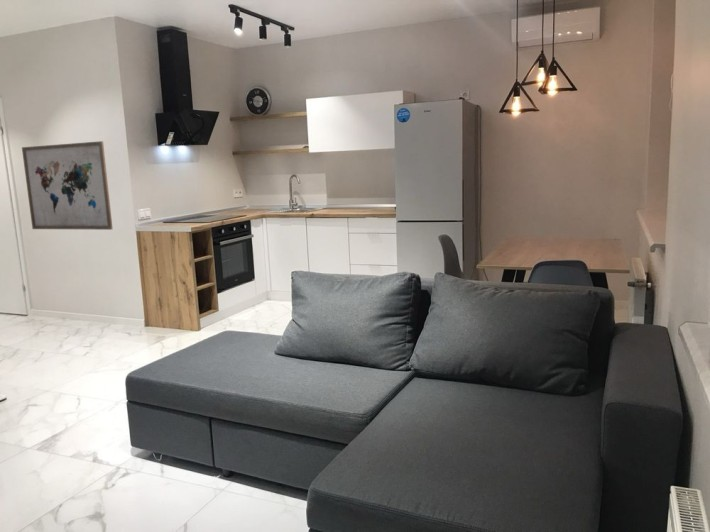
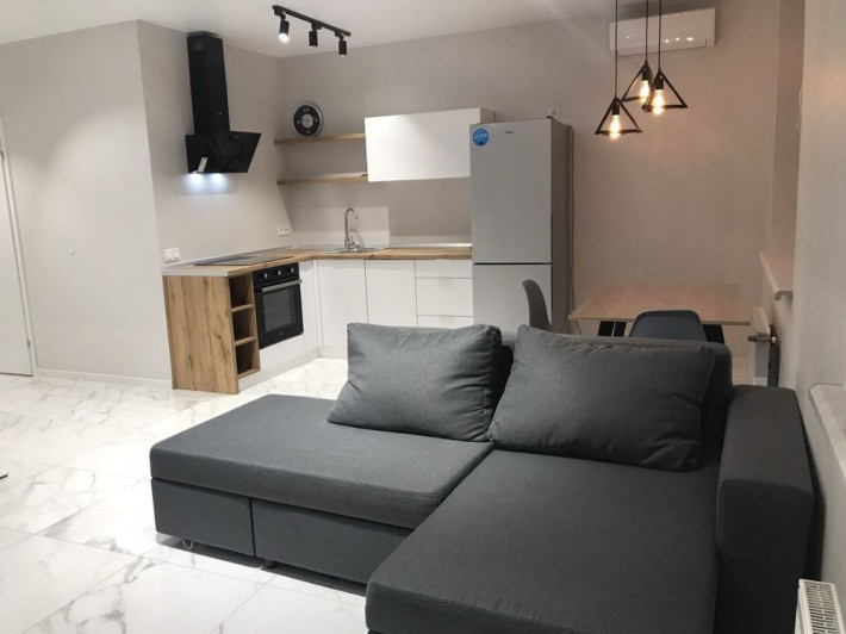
- wall art [21,140,114,231]
